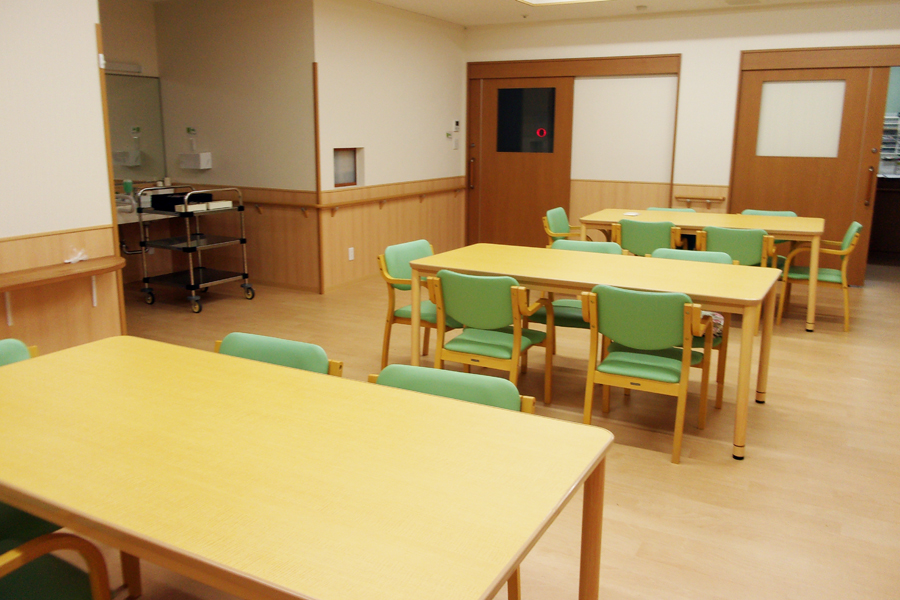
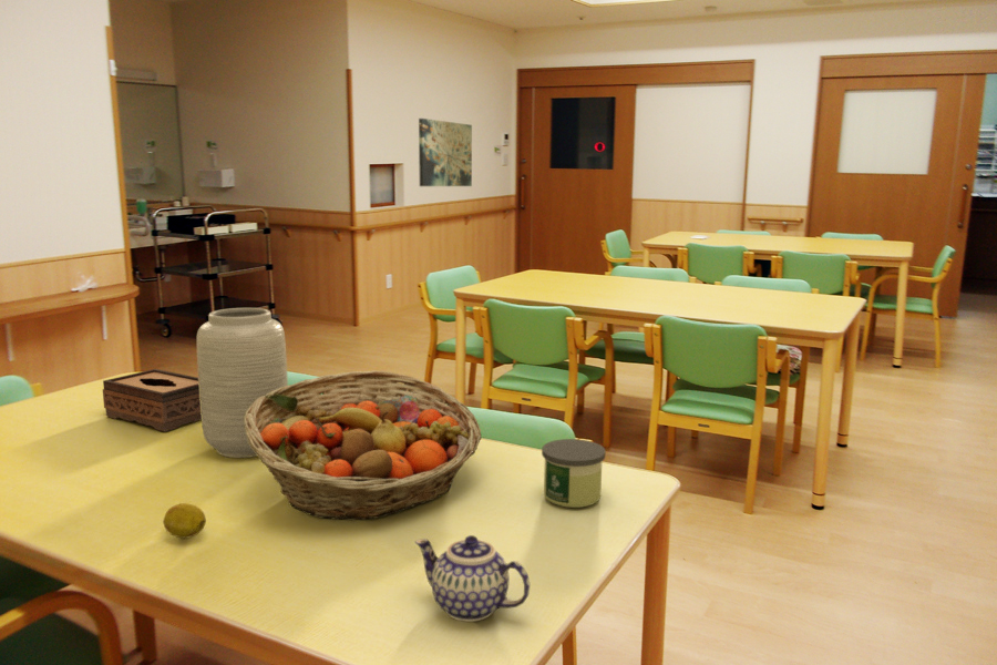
+ fruit basket [245,370,483,521]
+ vase [196,307,289,459]
+ teapot [414,534,531,623]
+ tissue box [102,368,202,432]
+ candle [541,438,607,509]
+ wall art [418,117,473,187]
+ fruit [163,502,207,540]
